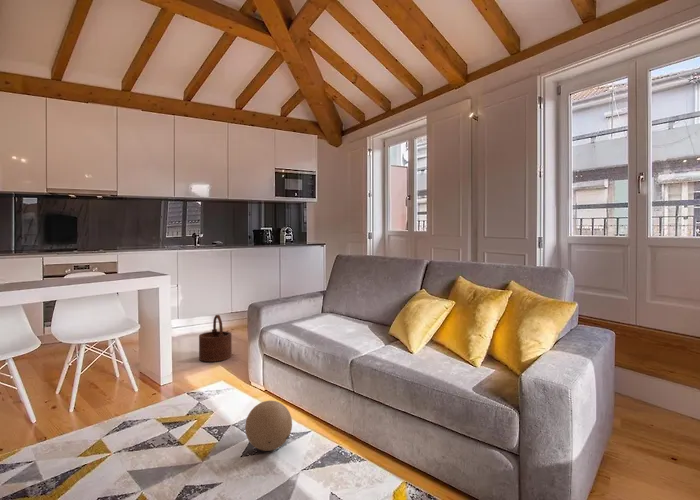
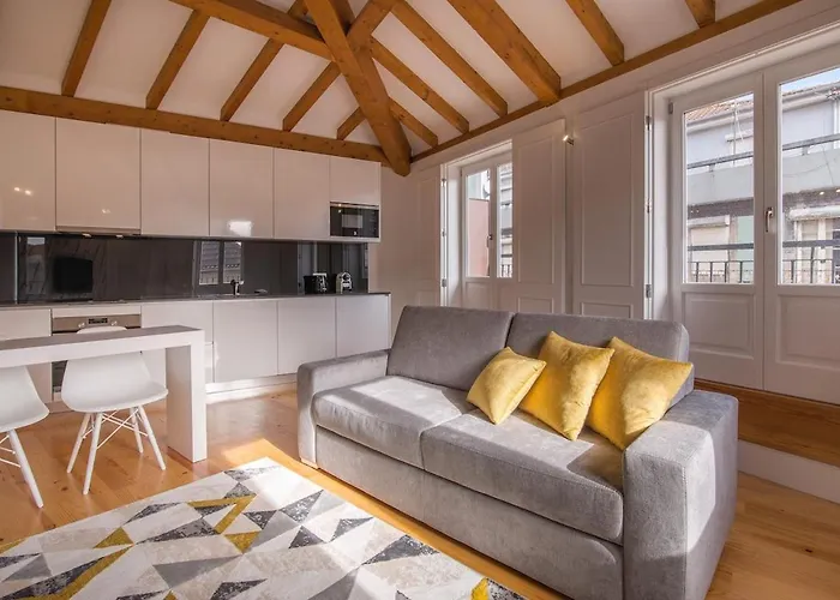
- wooden bucket [198,314,233,363]
- ball [244,400,293,452]
